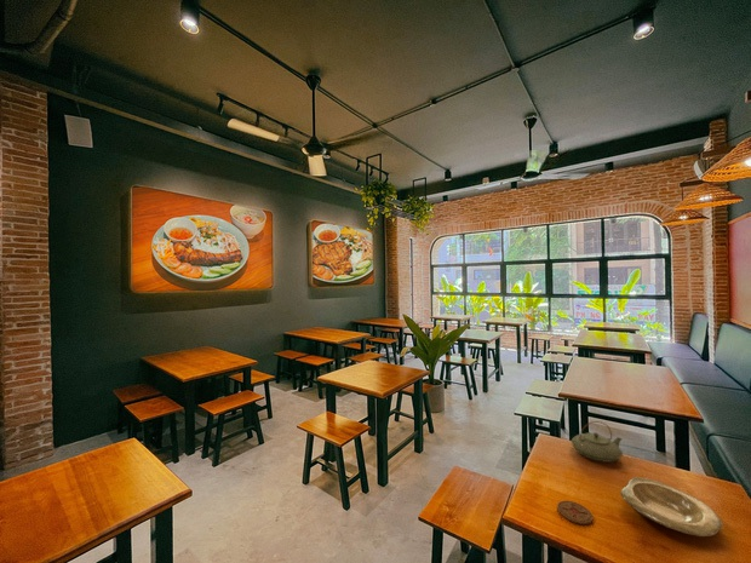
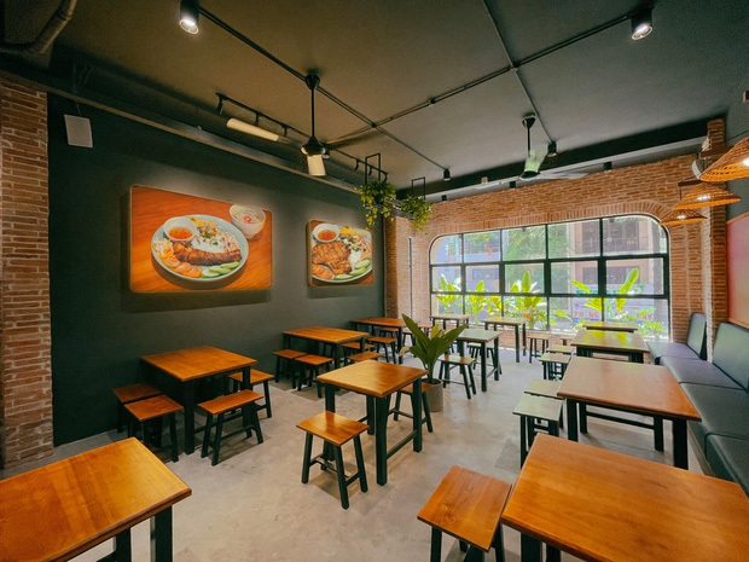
- teapot [571,420,624,464]
- coaster [556,500,594,525]
- plate [620,476,724,538]
